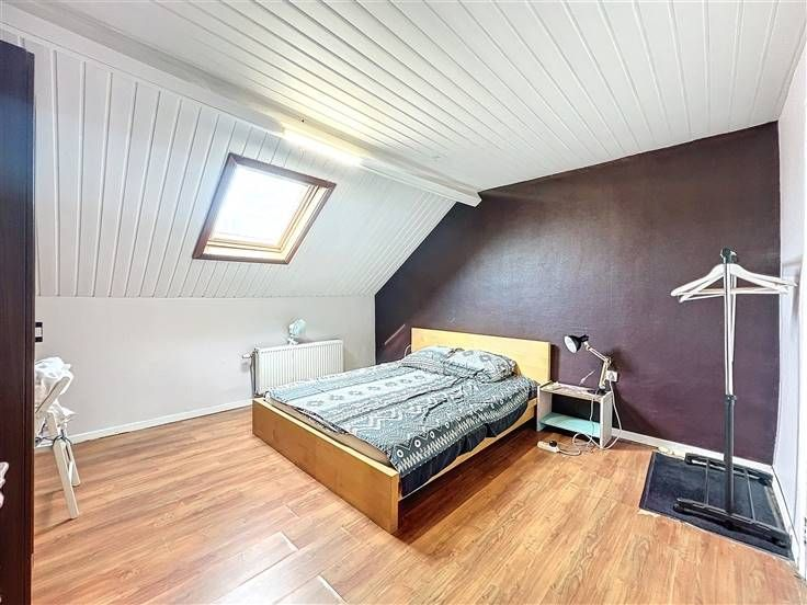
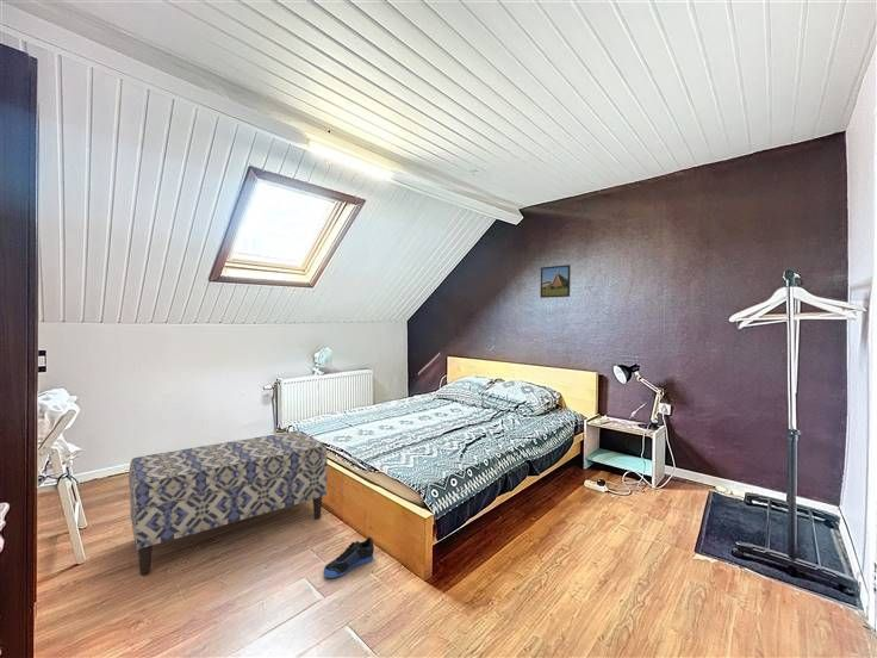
+ bench [127,429,329,576]
+ sneaker [322,536,375,579]
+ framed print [540,263,572,299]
